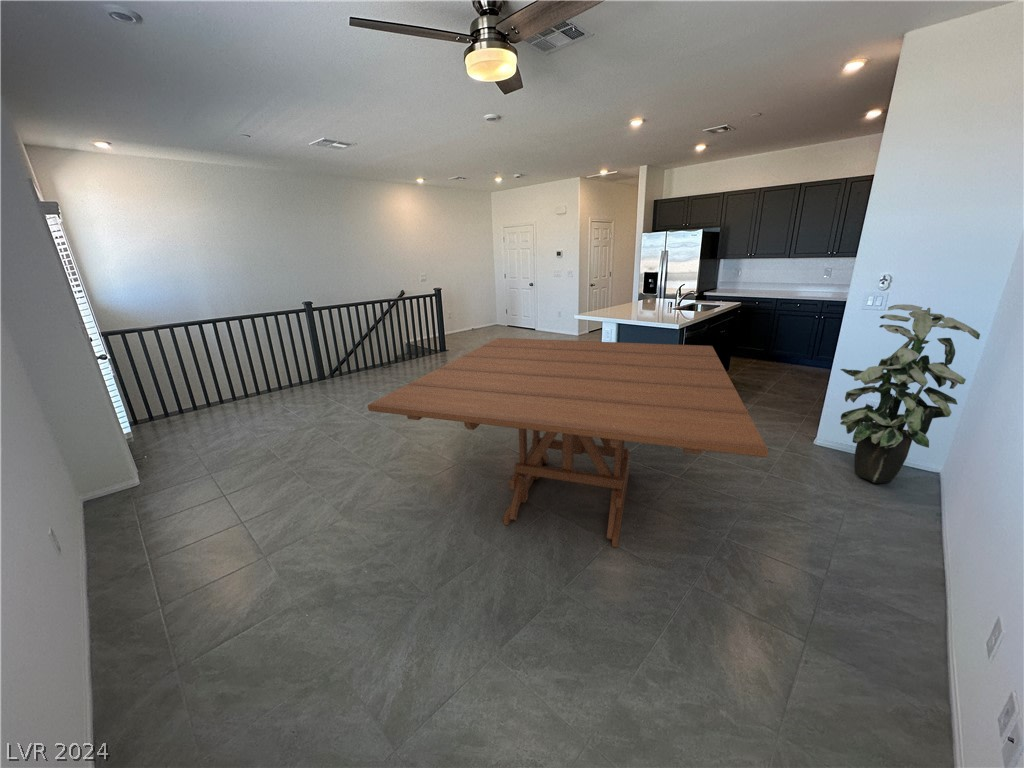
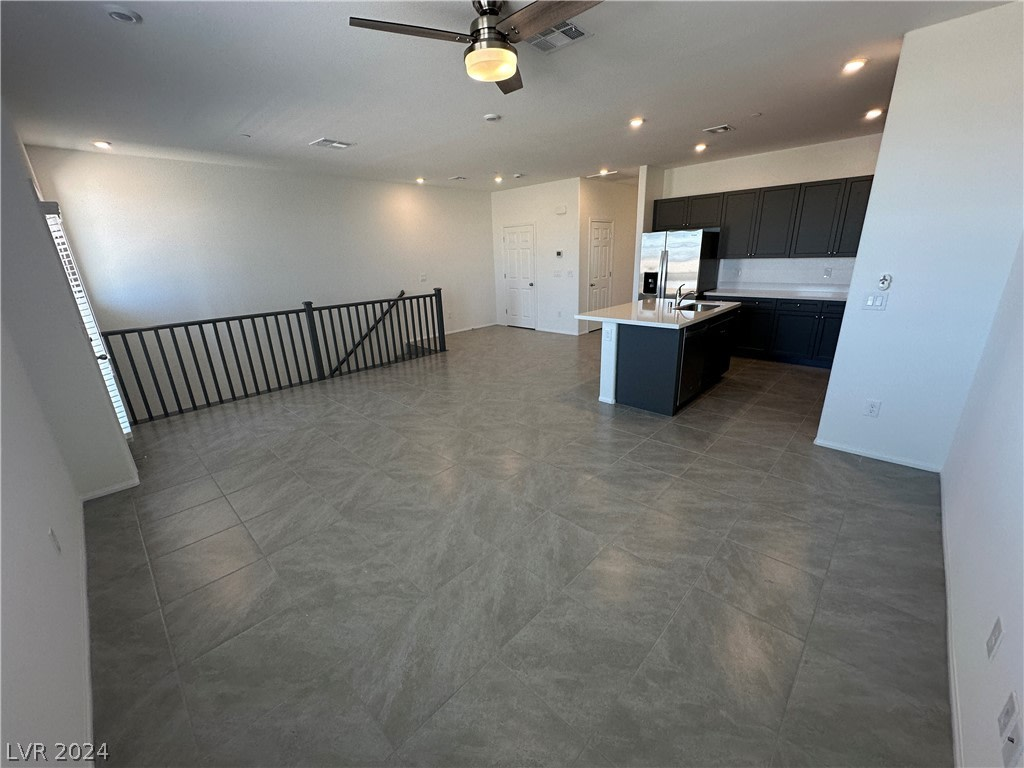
- dining table [367,337,769,549]
- indoor plant [839,303,981,484]
